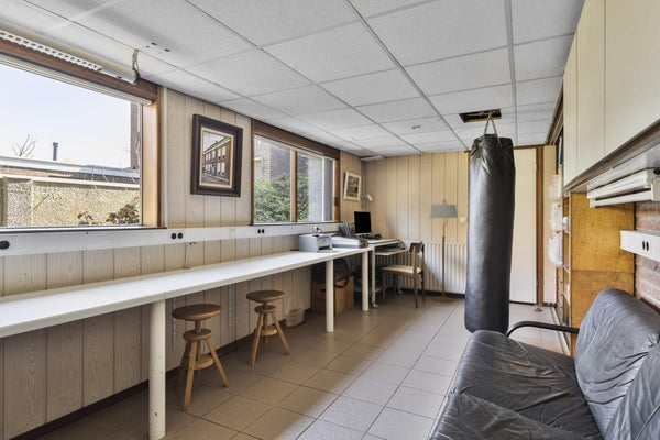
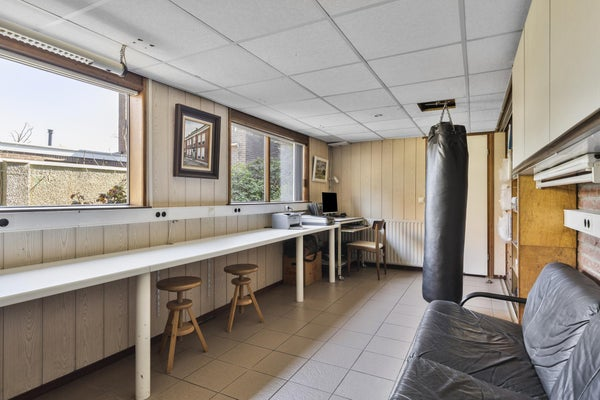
- basket [284,296,306,328]
- floor lamp [429,199,459,302]
